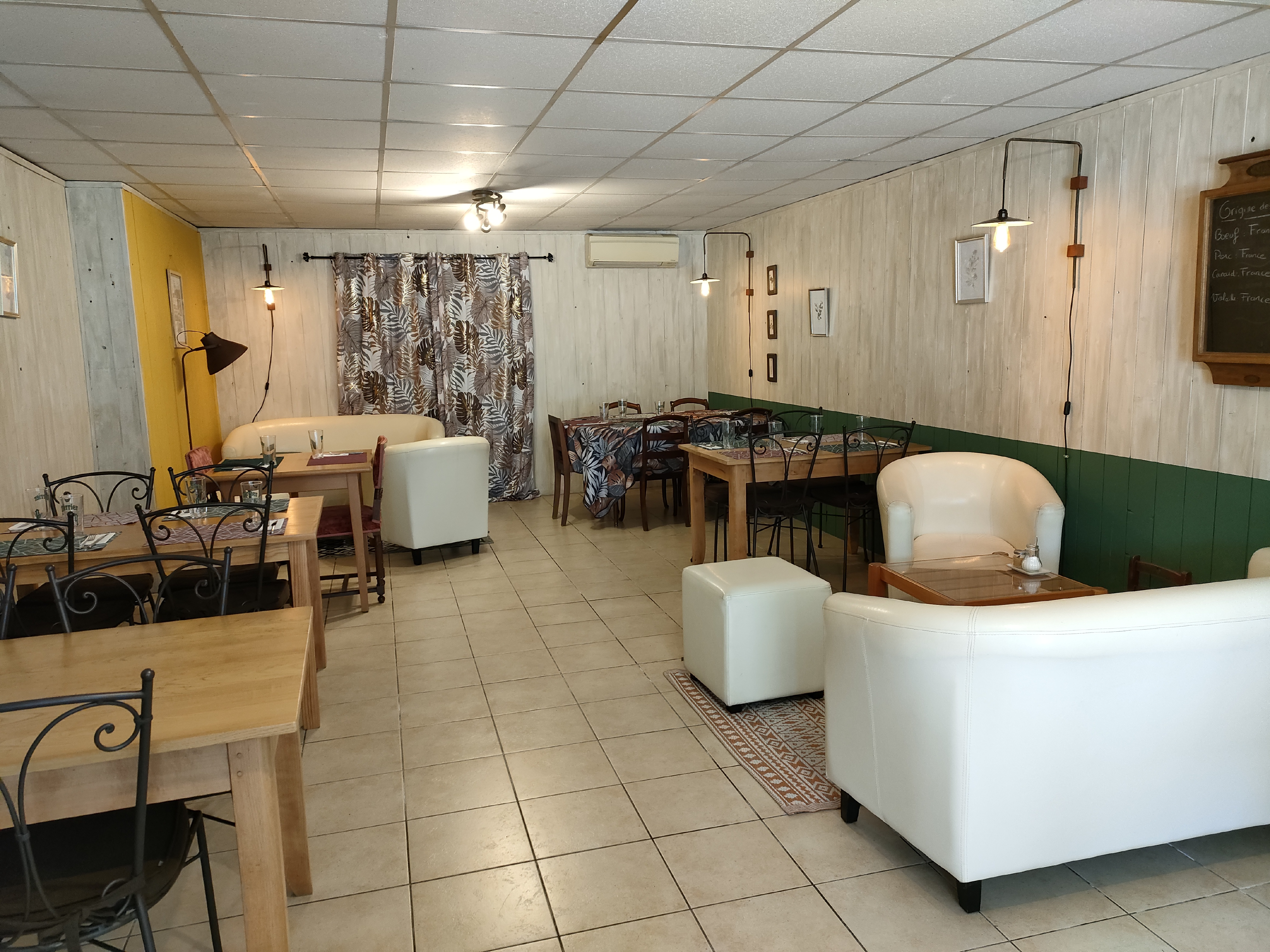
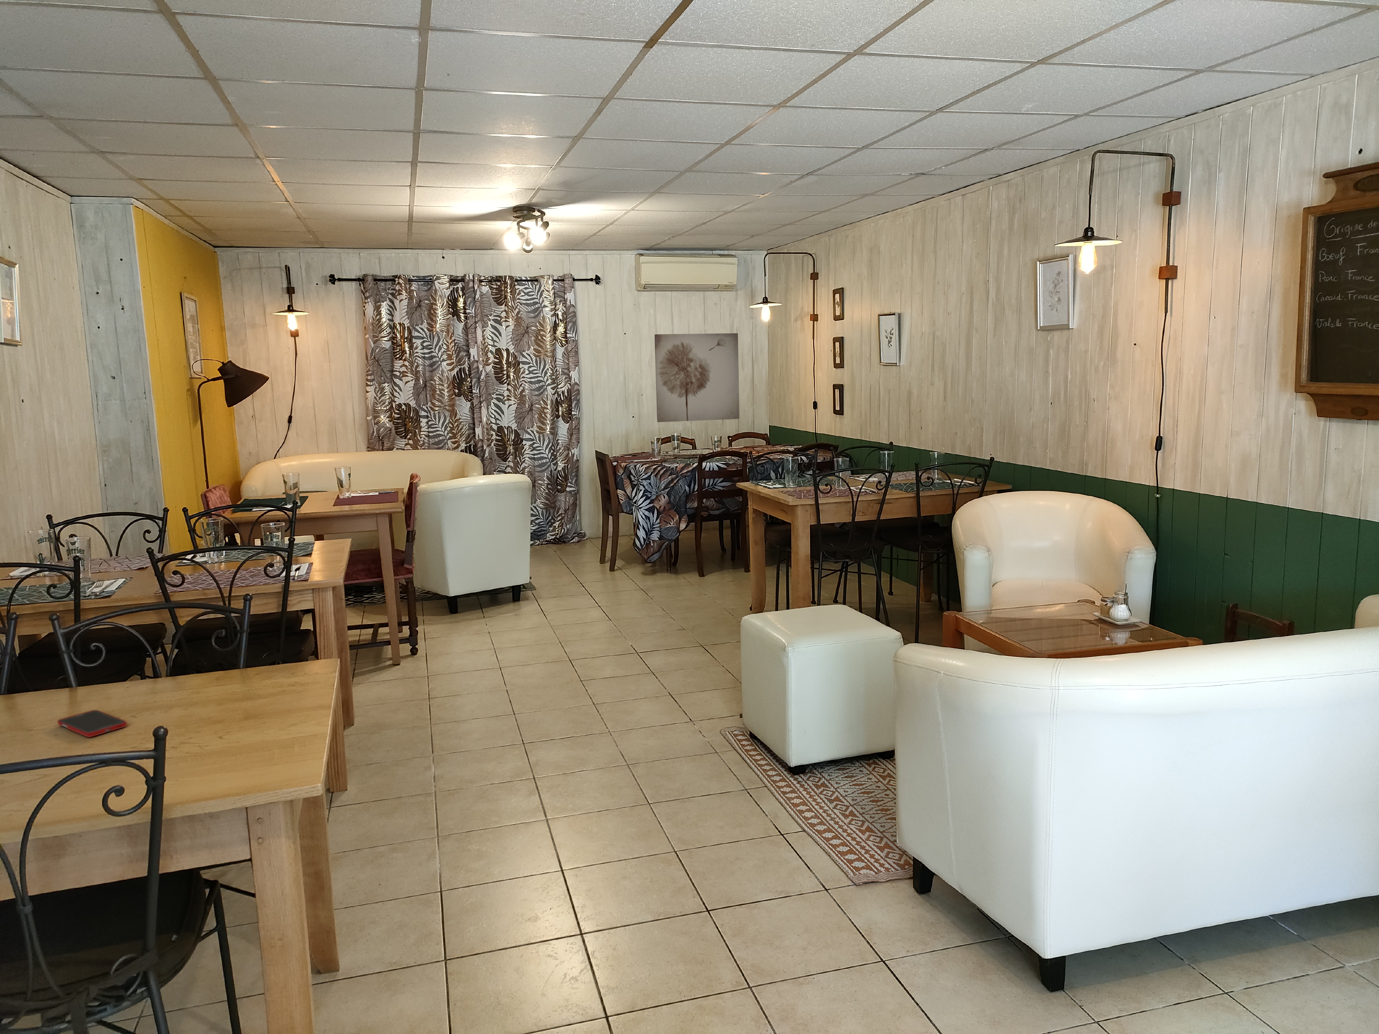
+ wall art [654,332,739,423]
+ cell phone [58,709,128,737]
